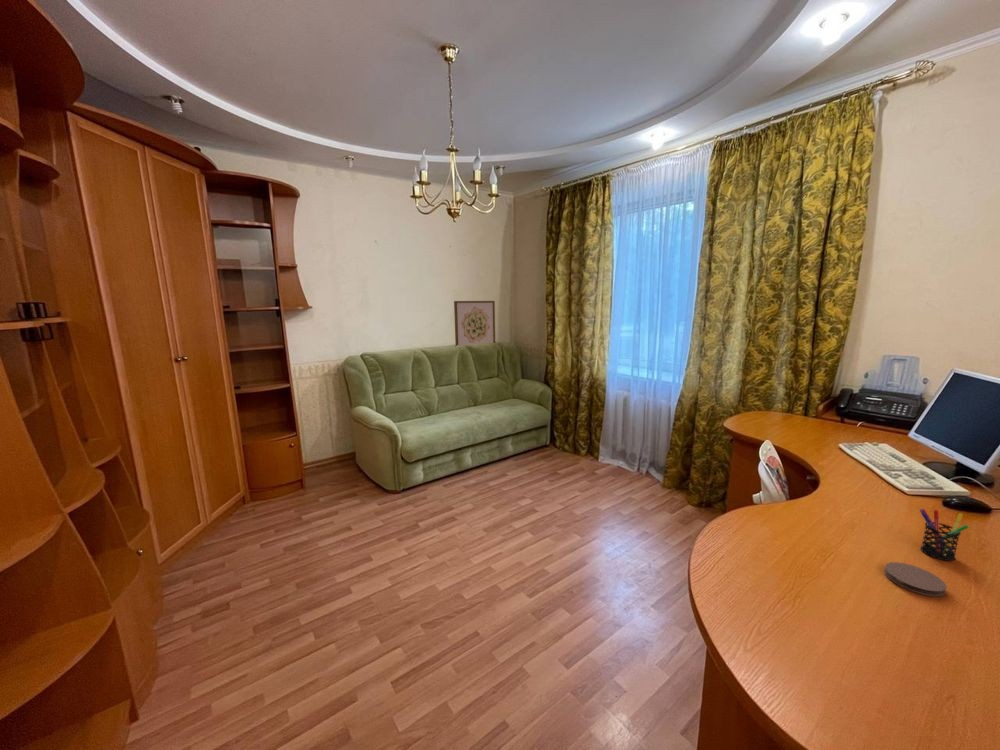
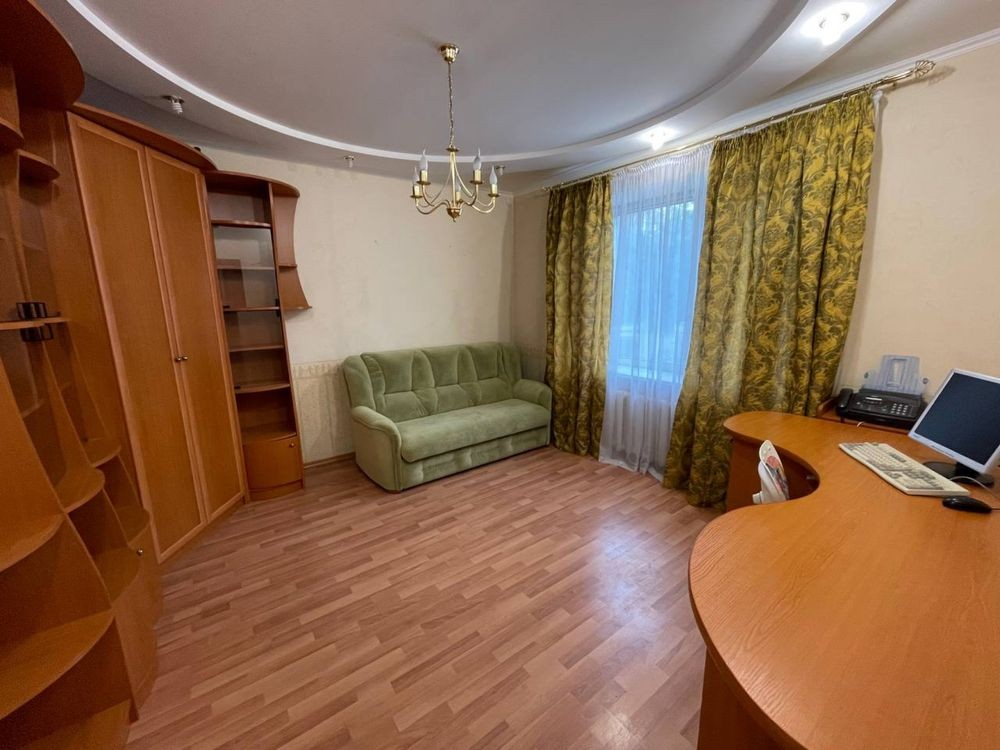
- coaster [883,561,948,598]
- wall art [453,300,496,347]
- pen holder [919,508,970,562]
